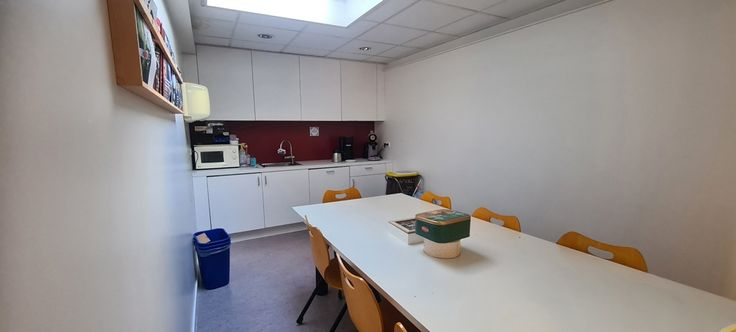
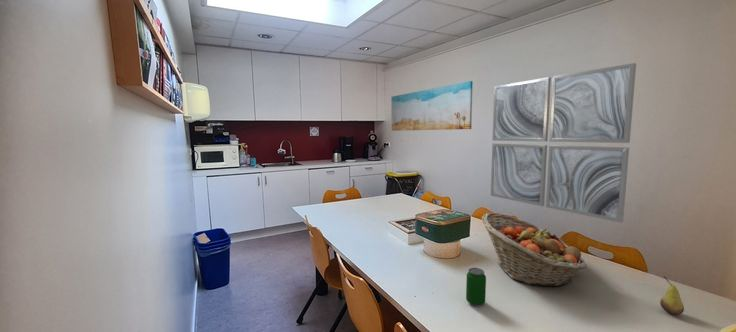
+ beverage can [465,267,487,307]
+ fruit basket [480,212,588,287]
+ wall art [490,62,637,224]
+ wall art [390,80,474,132]
+ fruit [659,276,685,316]
